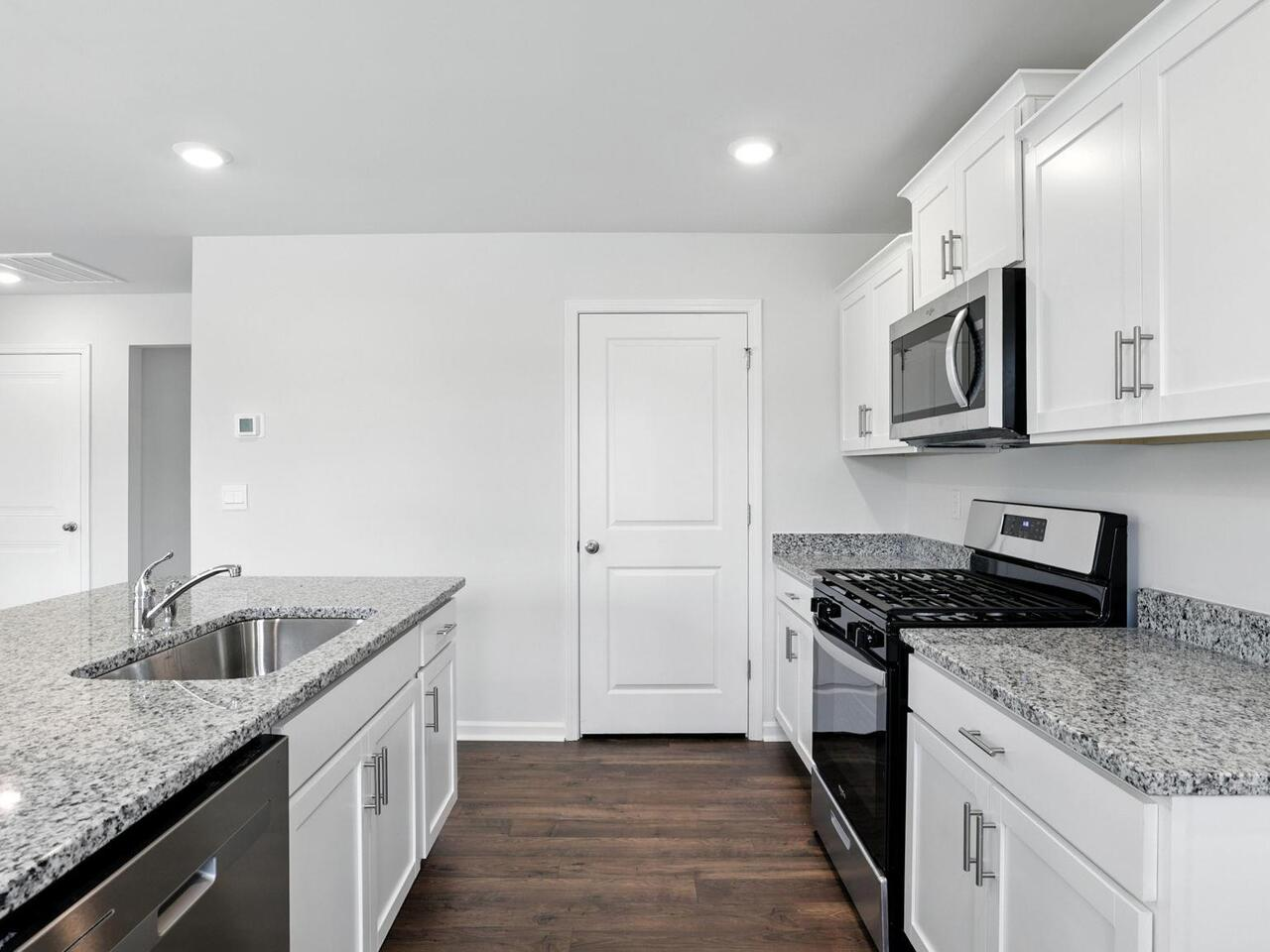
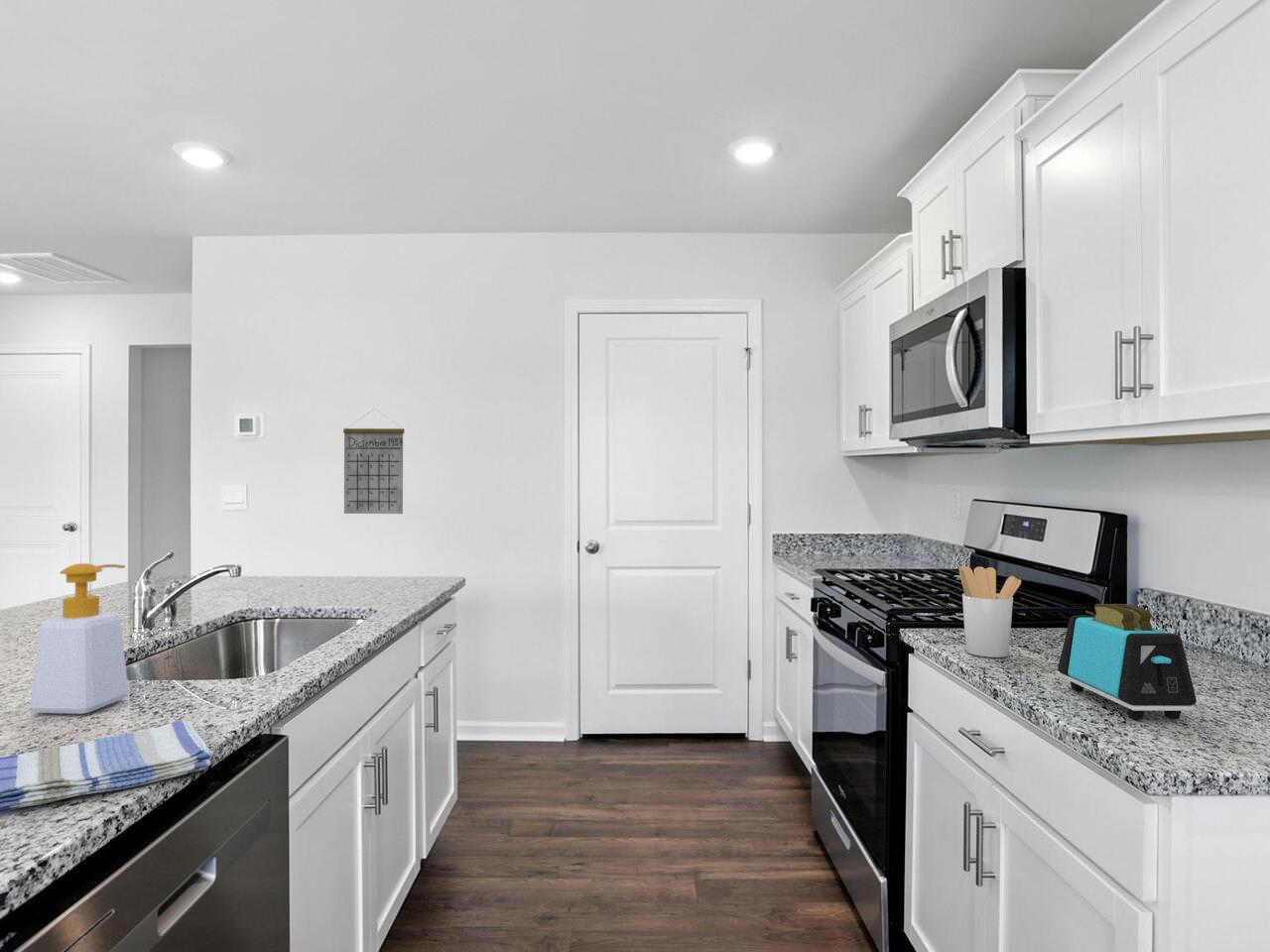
+ calendar [342,408,406,515]
+ toaster [1057,603,1198,721]
+ soap bottle [29,562,130,715]
+ utensil holder [958,565,1022,658]
+ dish towel [0,719,215,814]
